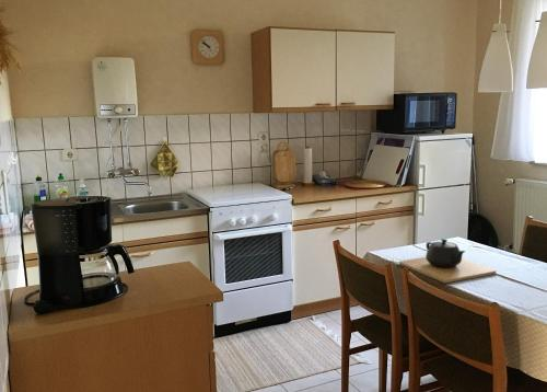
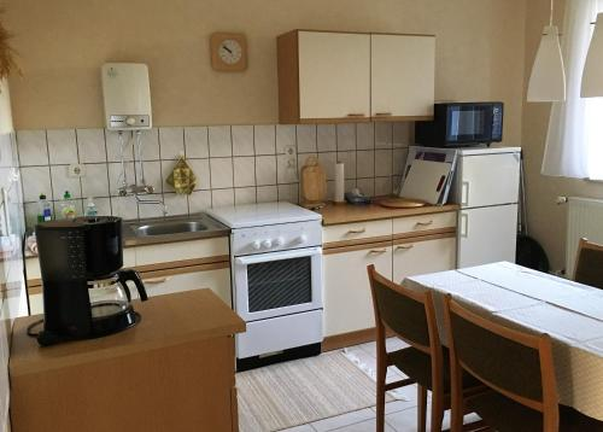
- teapot [398,238,498,284]
